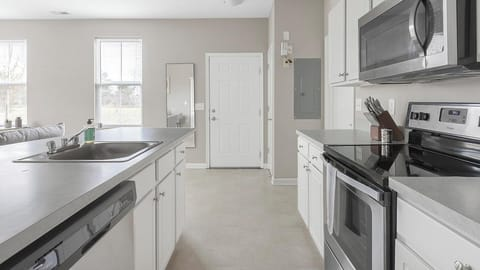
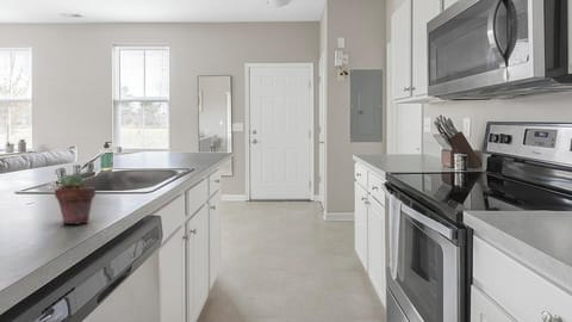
+ potted succulent [54,173,97,225]
